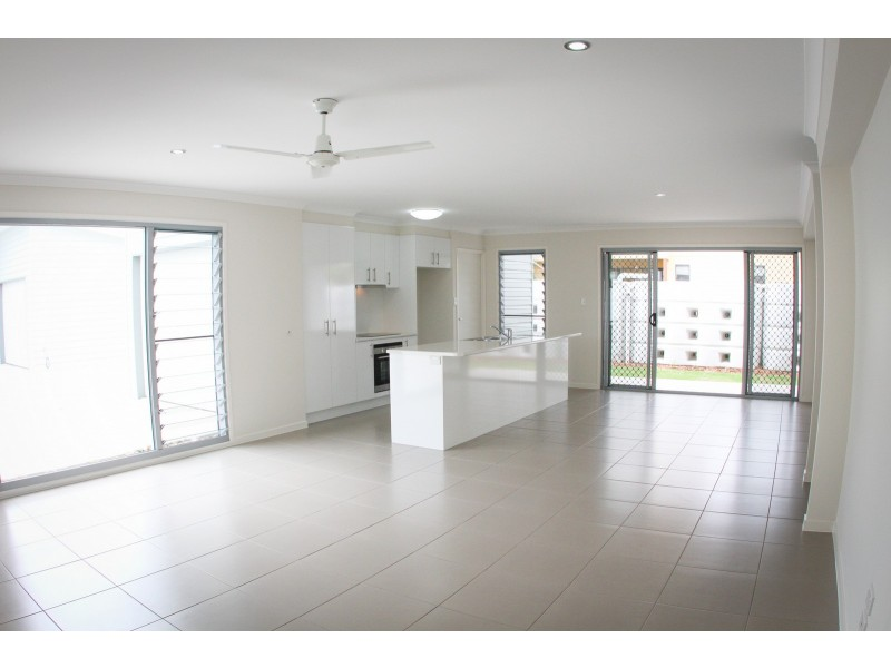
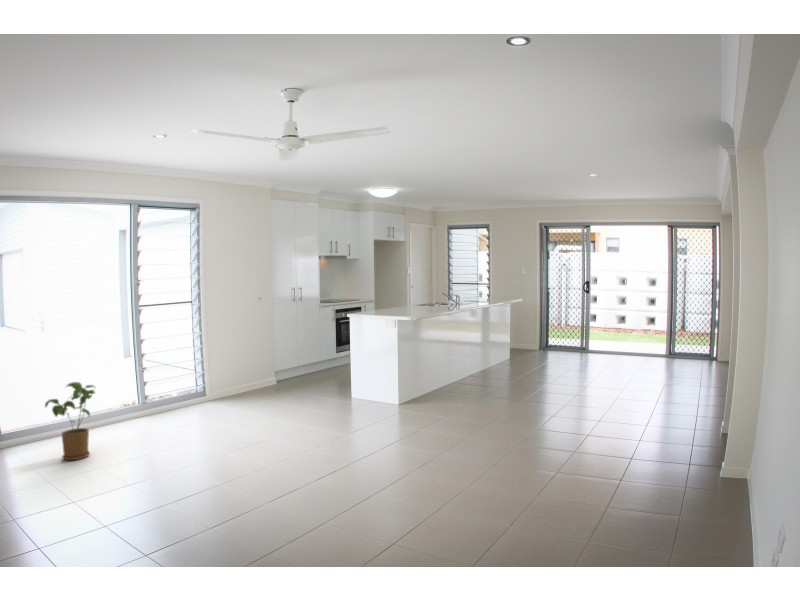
+ house plant [44,381,97,461]
